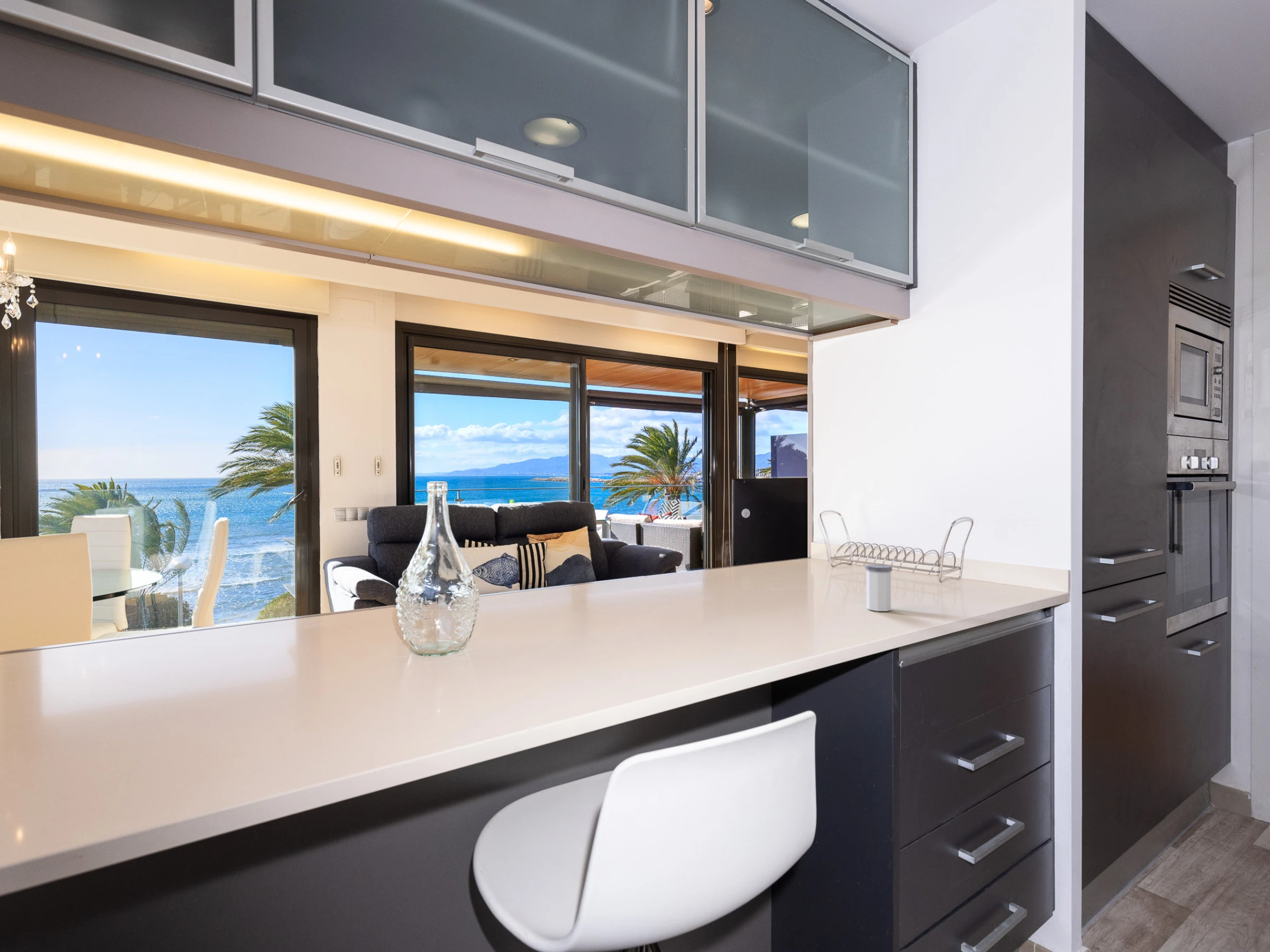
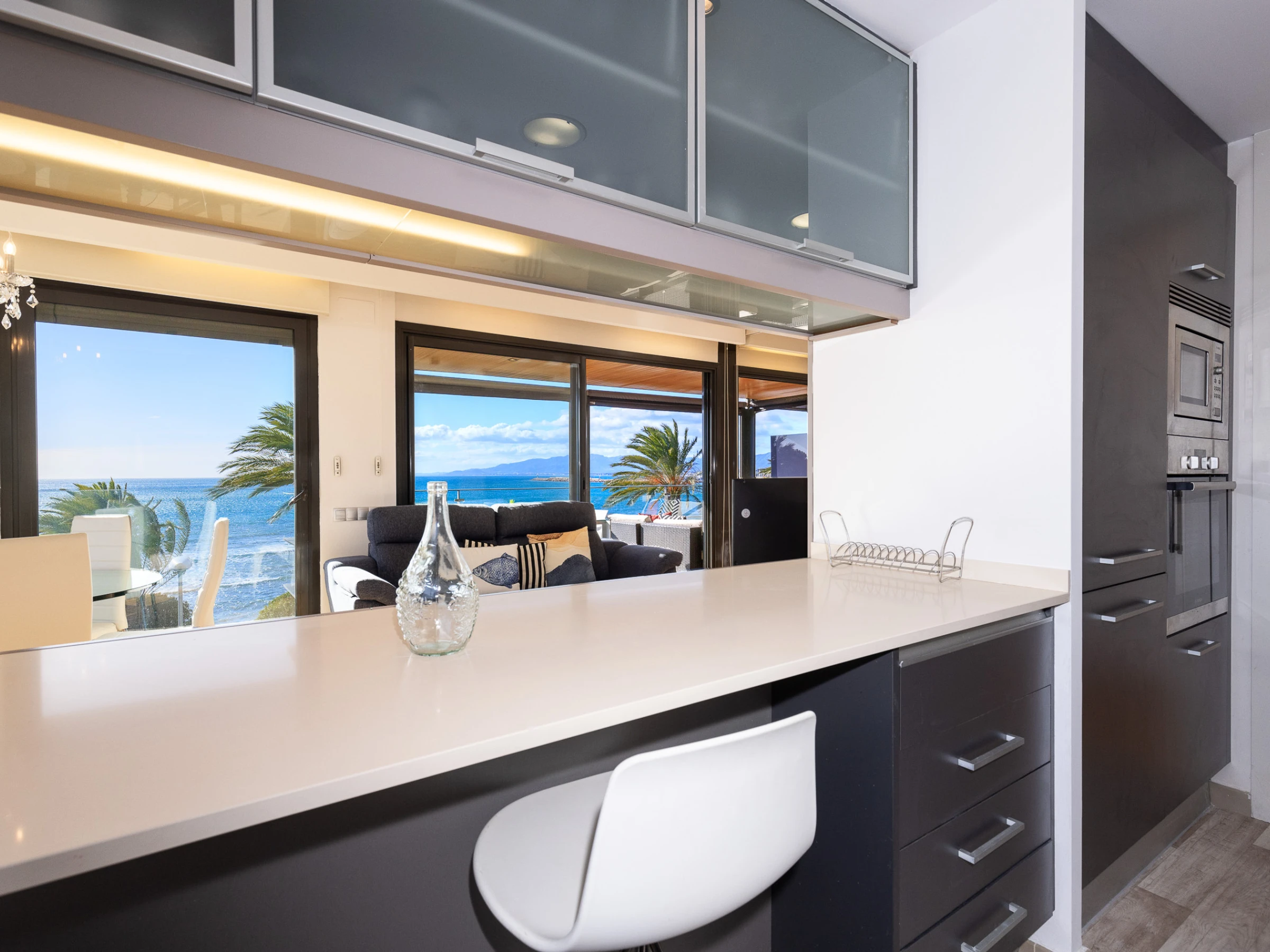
- salt shaker [865,564,893,612]
